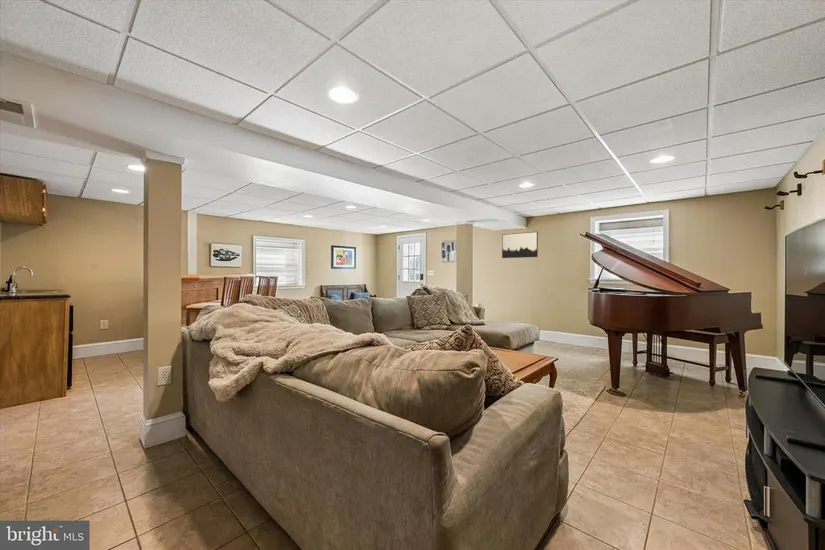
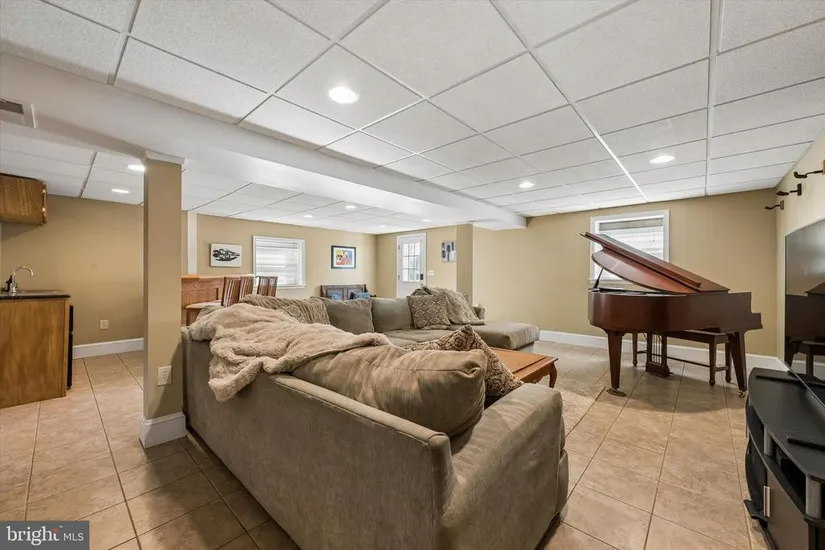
- wall art [501,231,539,259]
